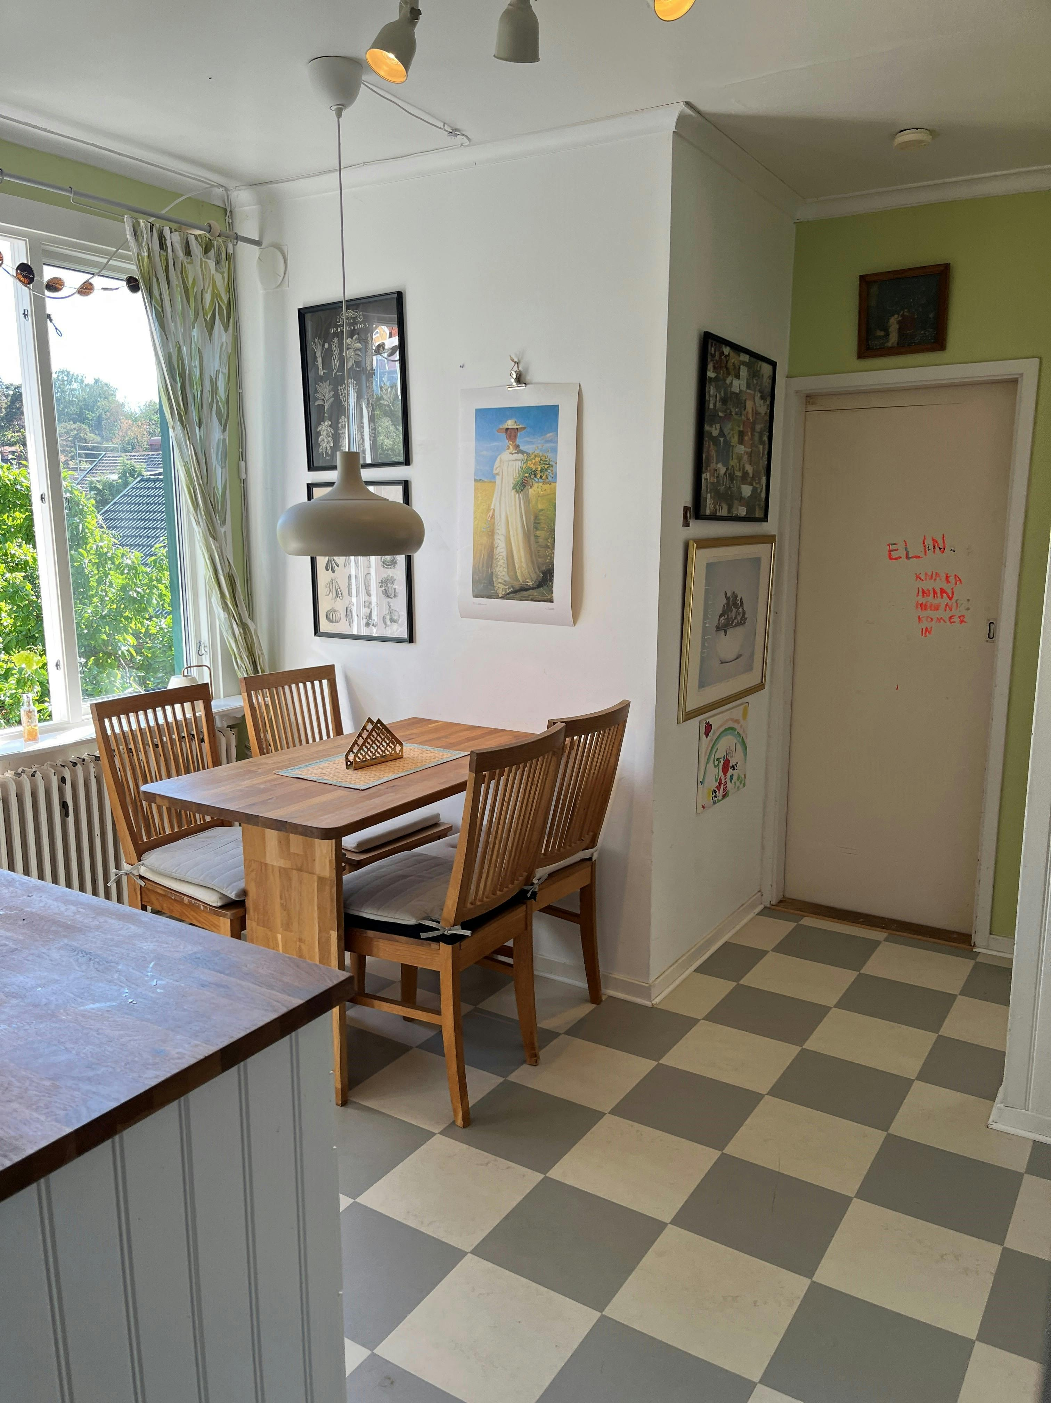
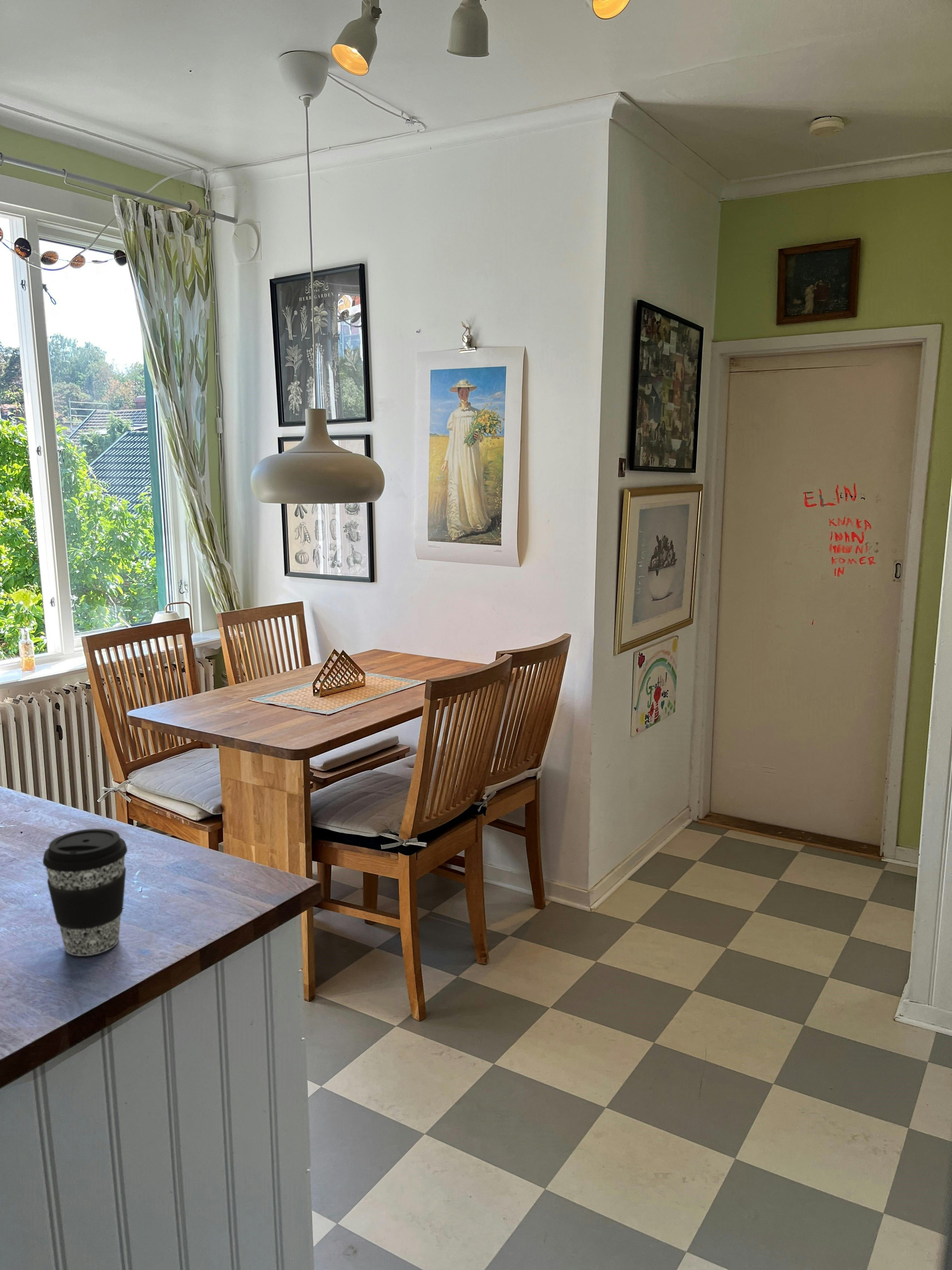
+ coffee cup [43,828,128,956]
